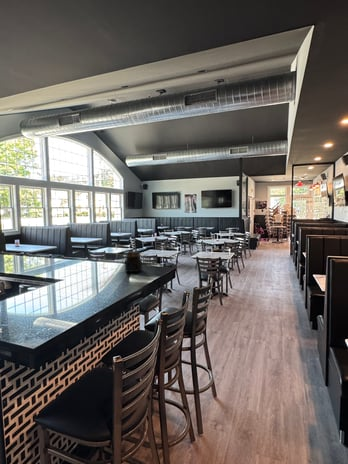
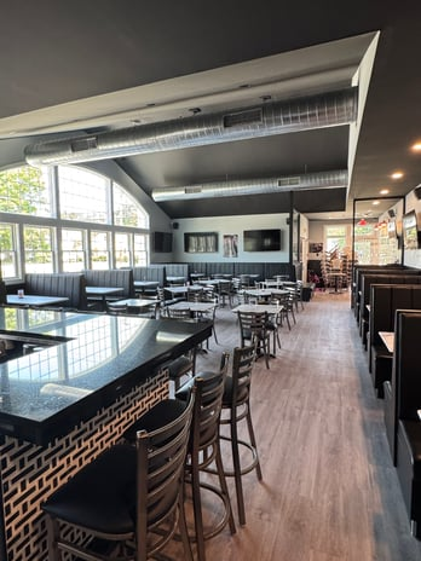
- jar [124,250,143,273]
